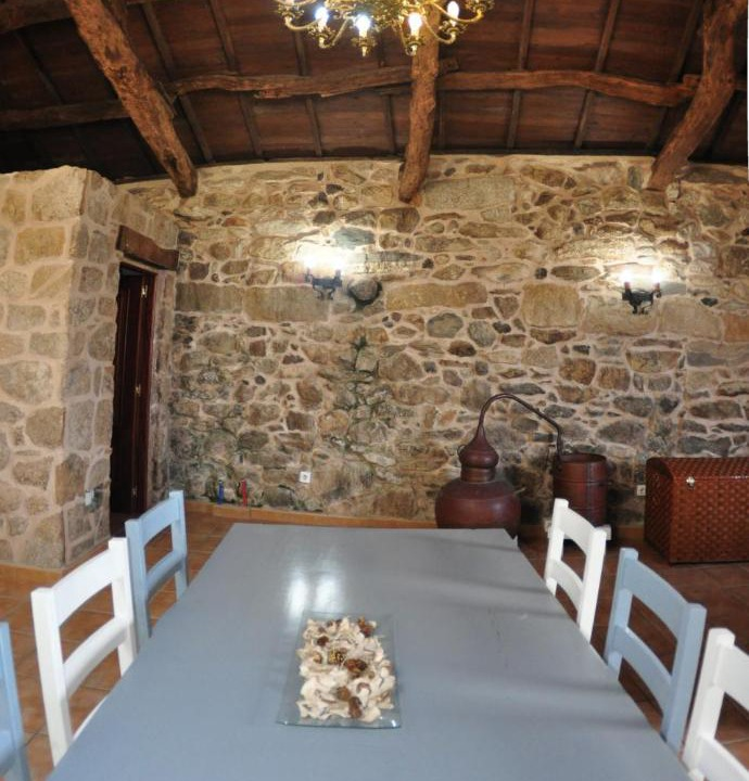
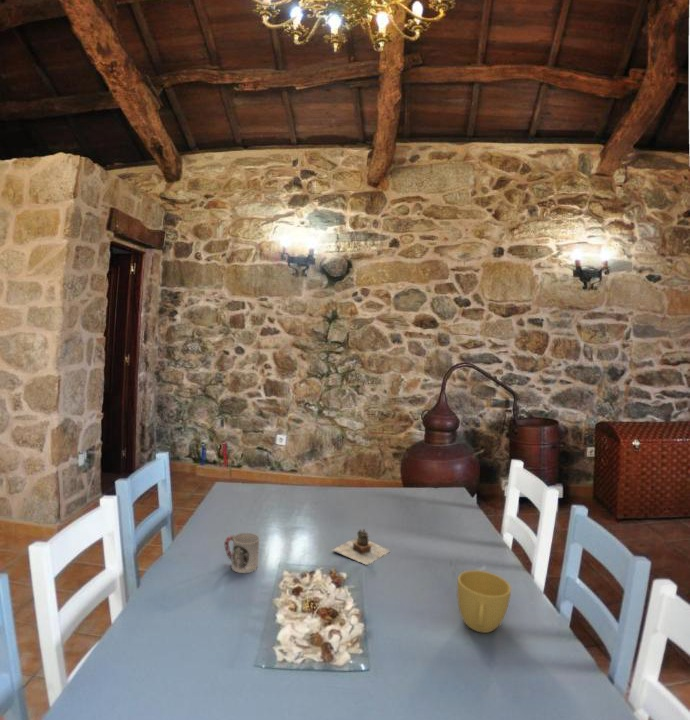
+ cup [456,569,512,634]
+ cup [223,532,260,574]
+ teapot [332,528,391,566]
